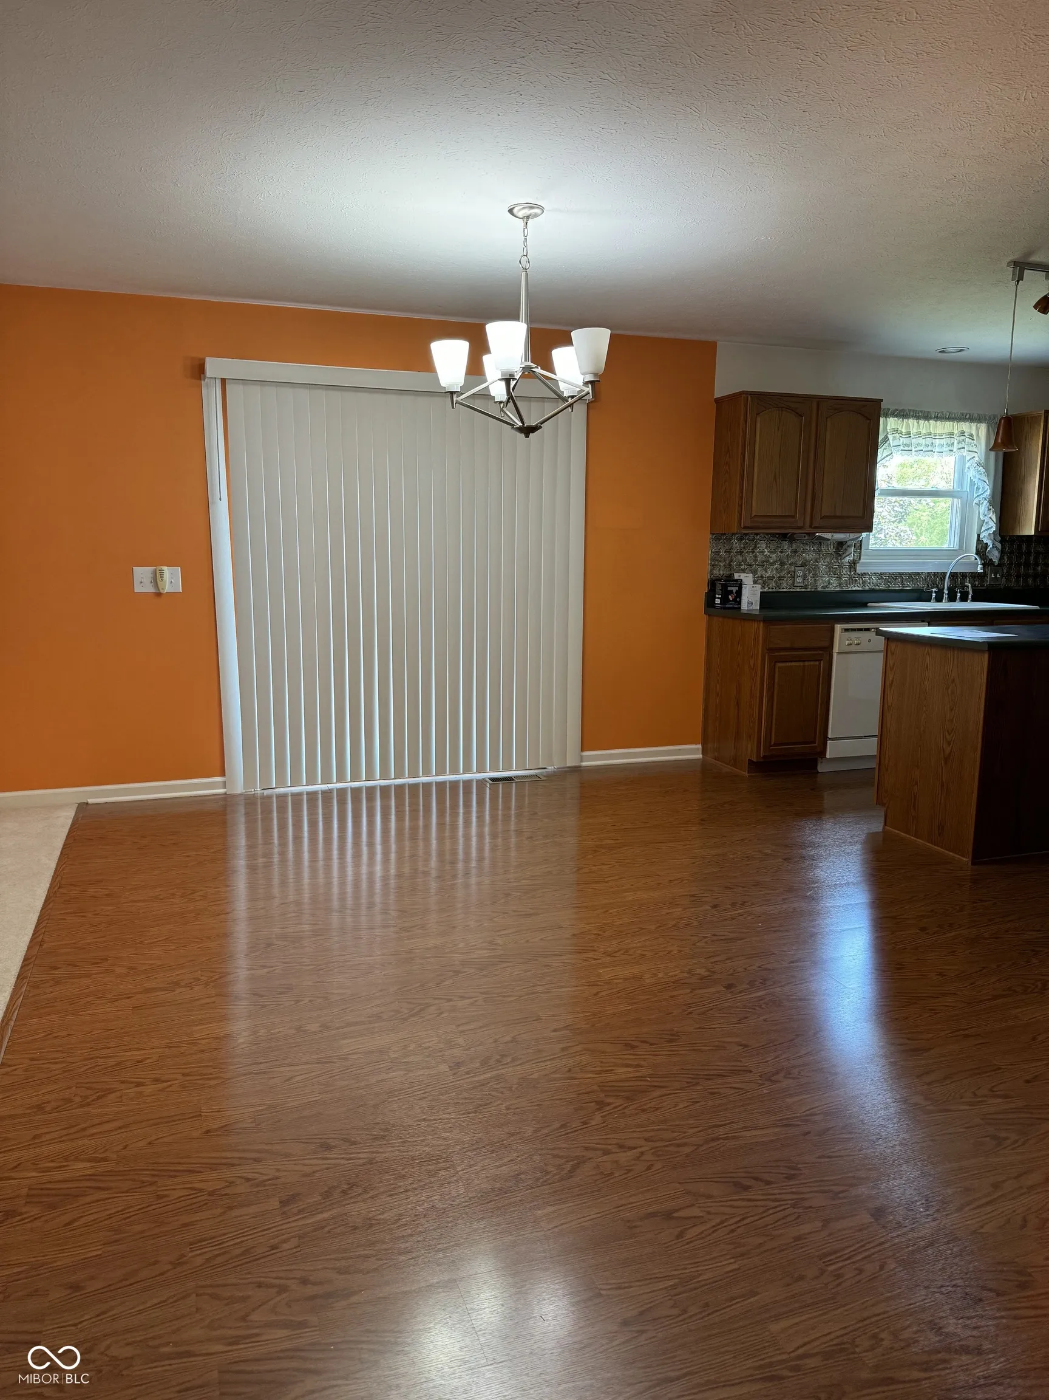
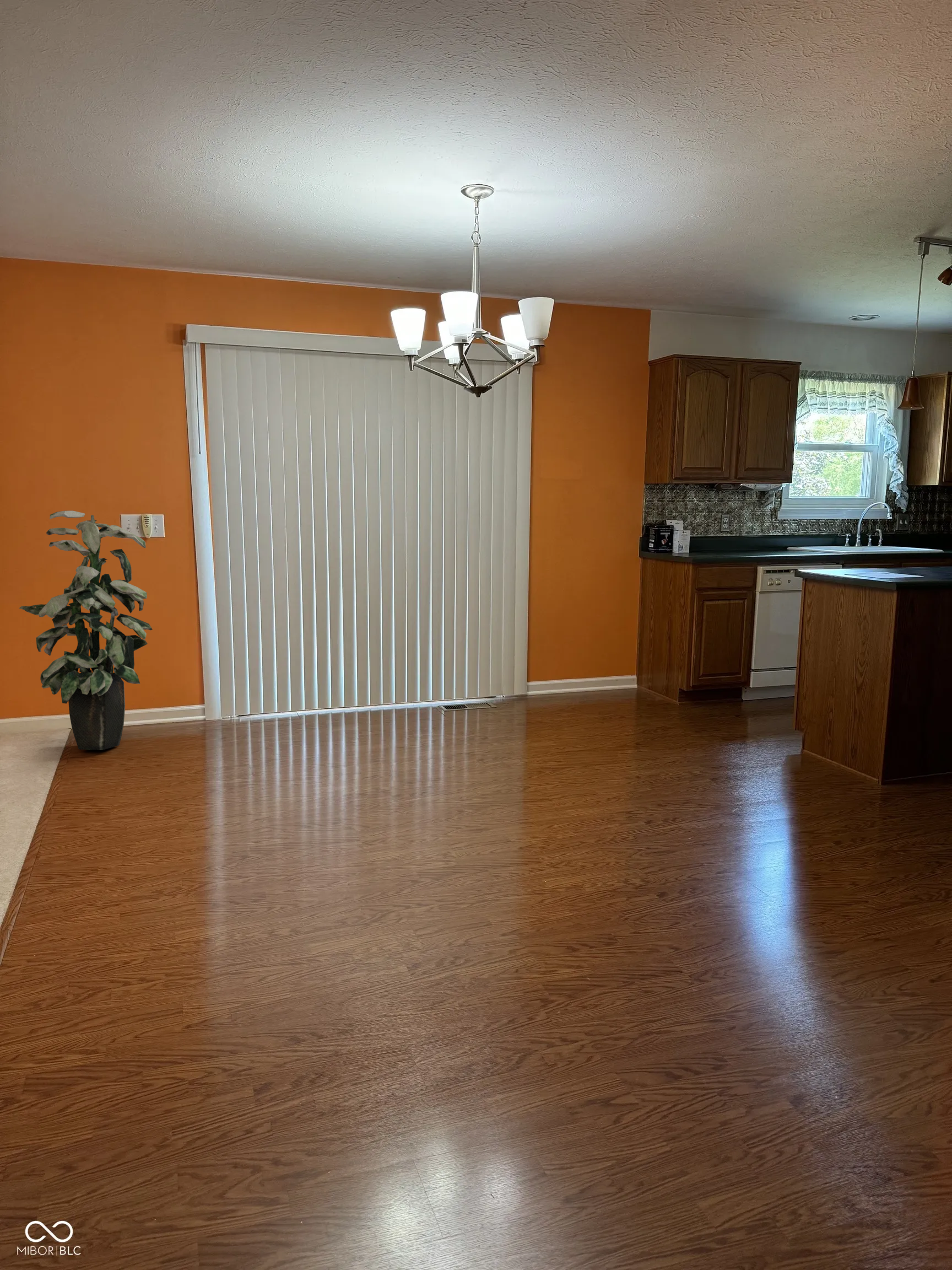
+ indoor plant [18,510,153,750]
